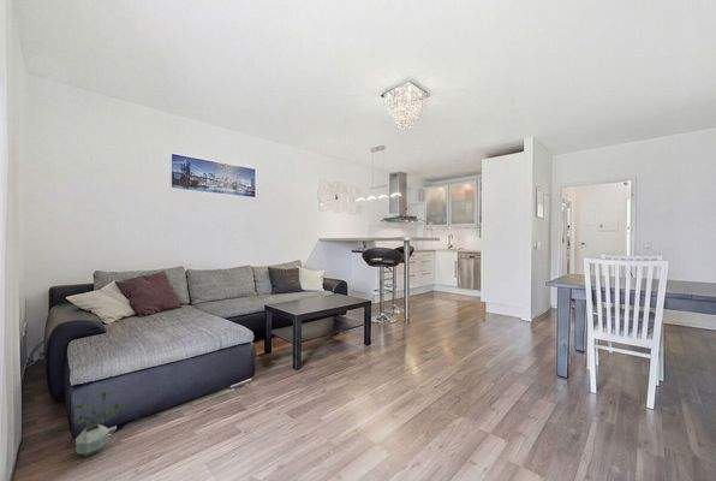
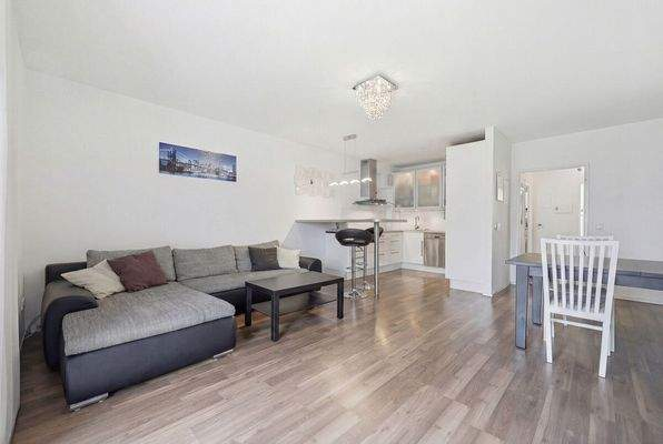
- potted plant [72,388,121,457]
